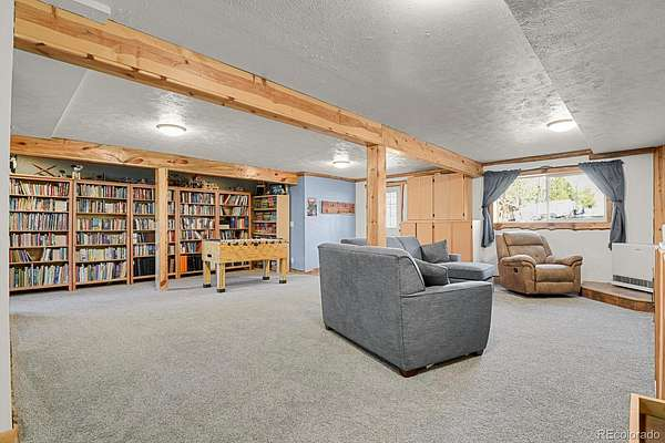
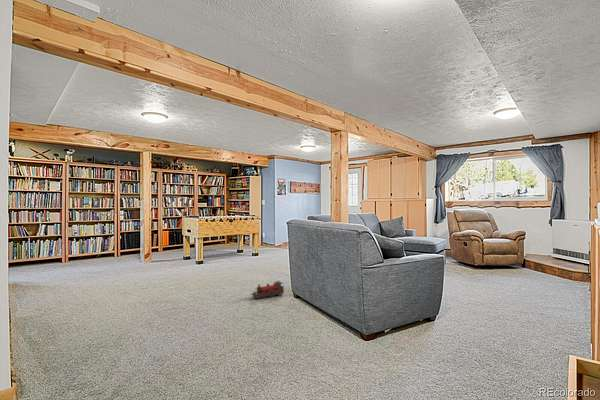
+ toy train [250,280,285,300]
